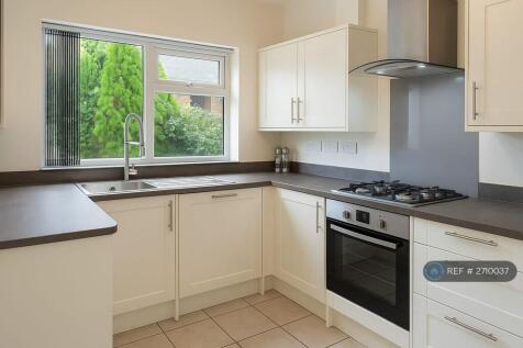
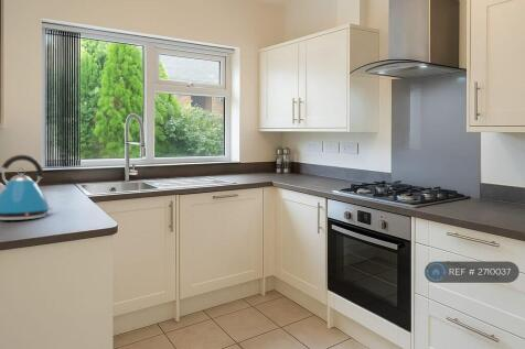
+ kettle [0,154,55,221]
